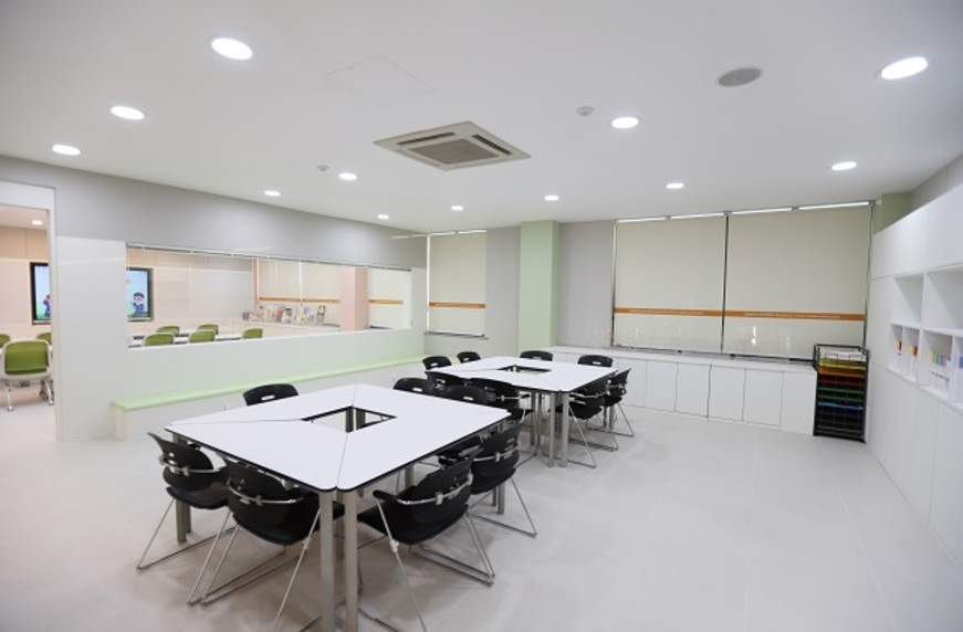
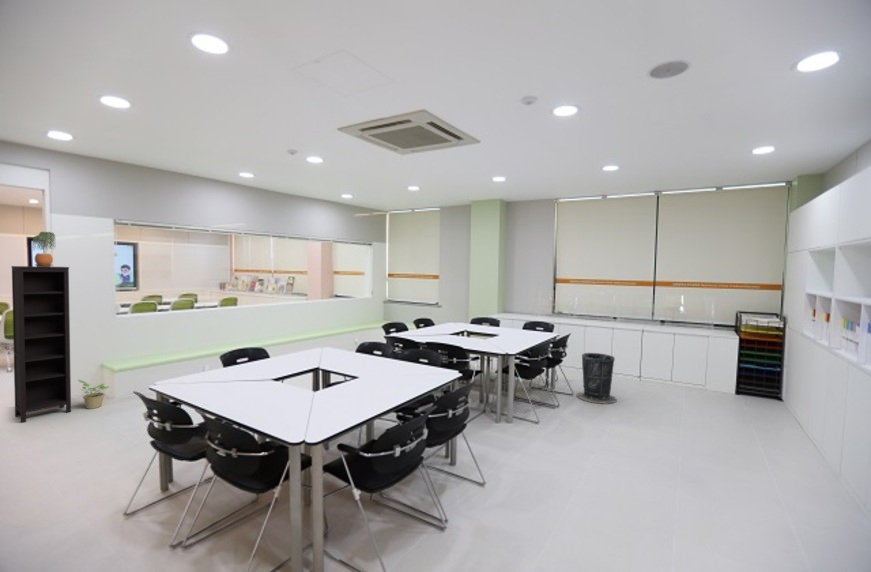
+ potted plant [31,231,57,267]
+ bookcase [10,265,72,424]
+ trash can [575,352,618,404]
+ potted plant [77,379,110,410]
